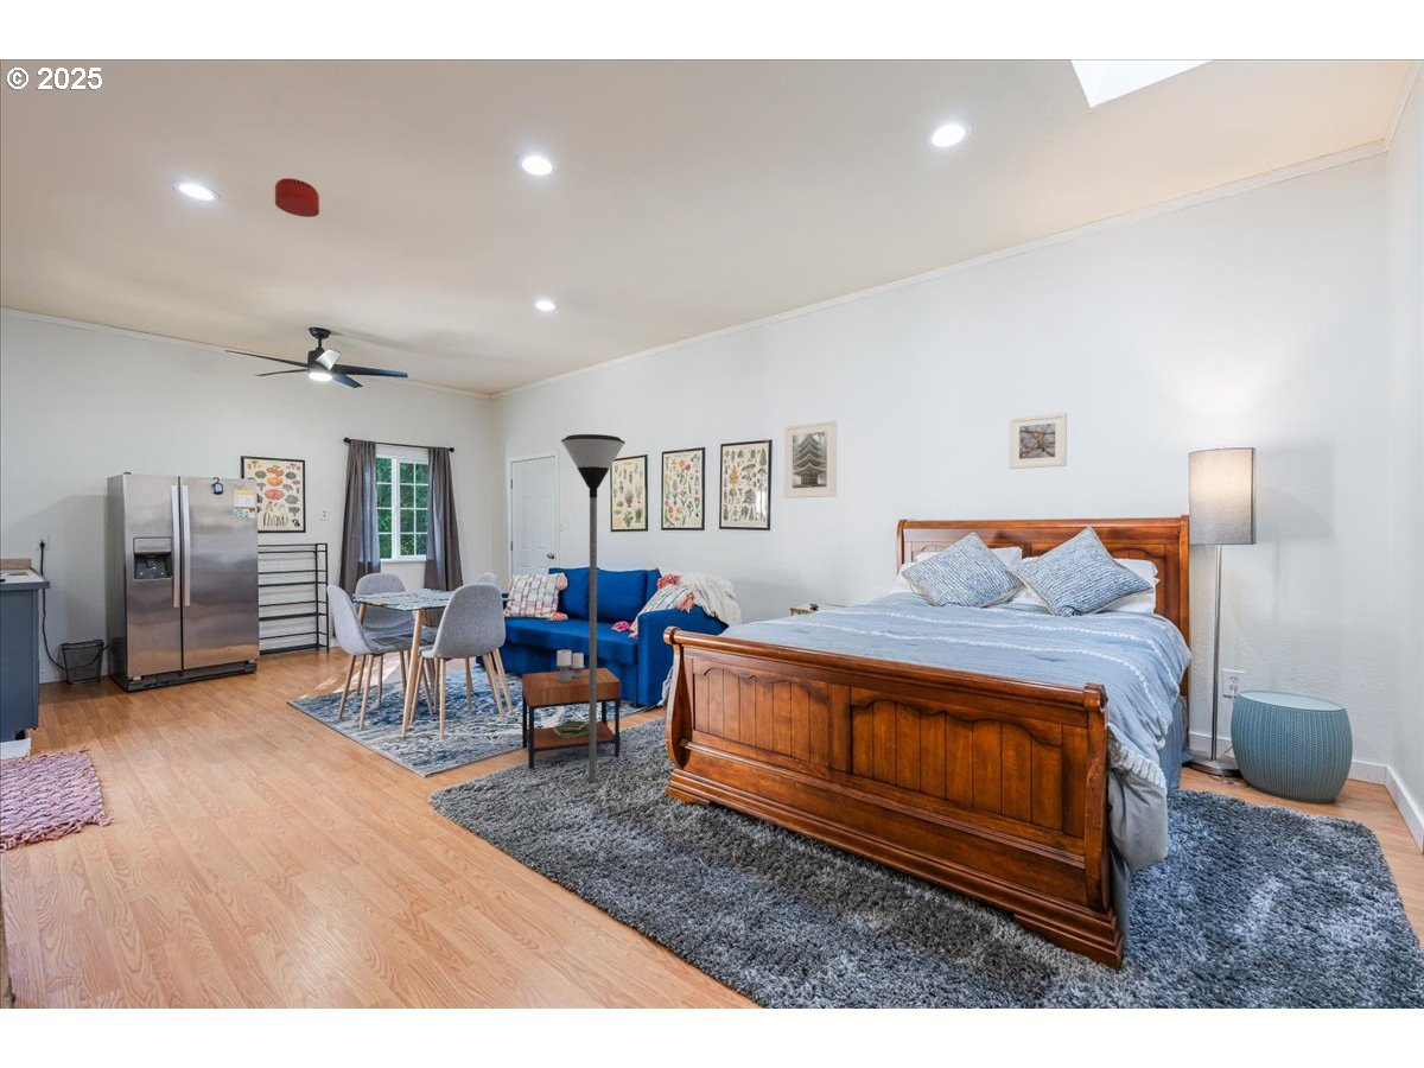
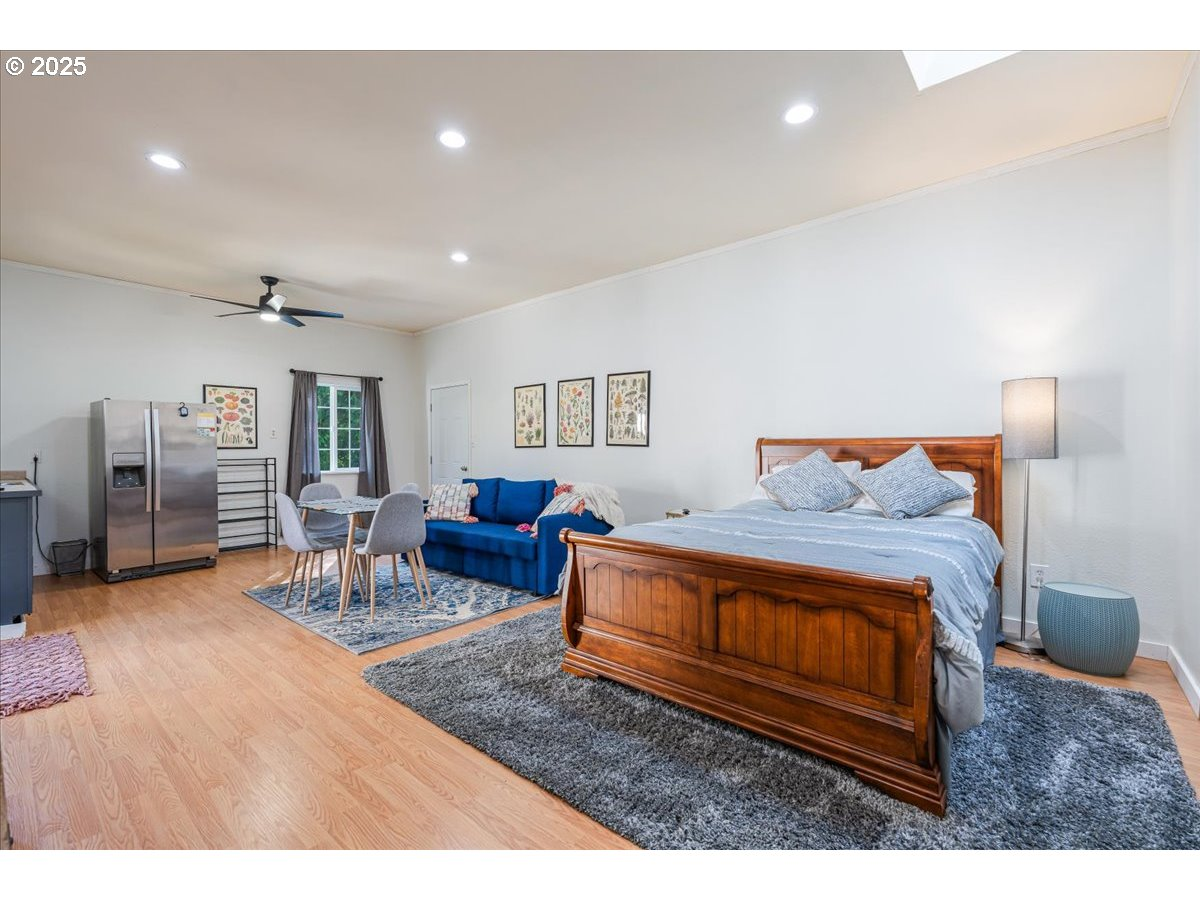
- side table [521,649,622,770]
- floor lamp [560,433,627,783]
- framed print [1009,412,1068,470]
- smoke detector [274,177,320,218]
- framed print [783,419,838,500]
